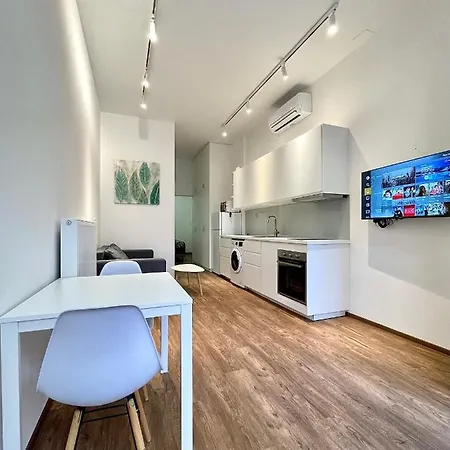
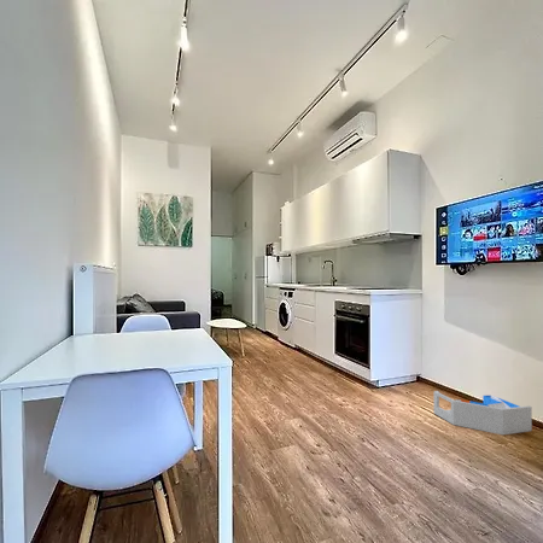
+ storage bin [433,390,533,436]
